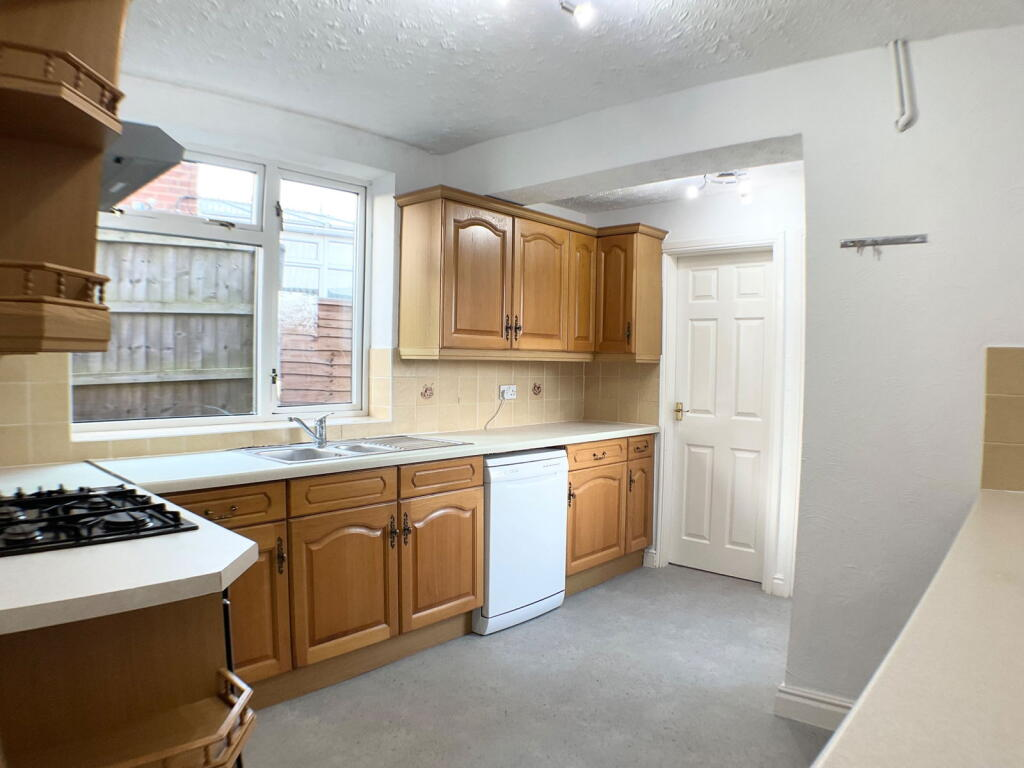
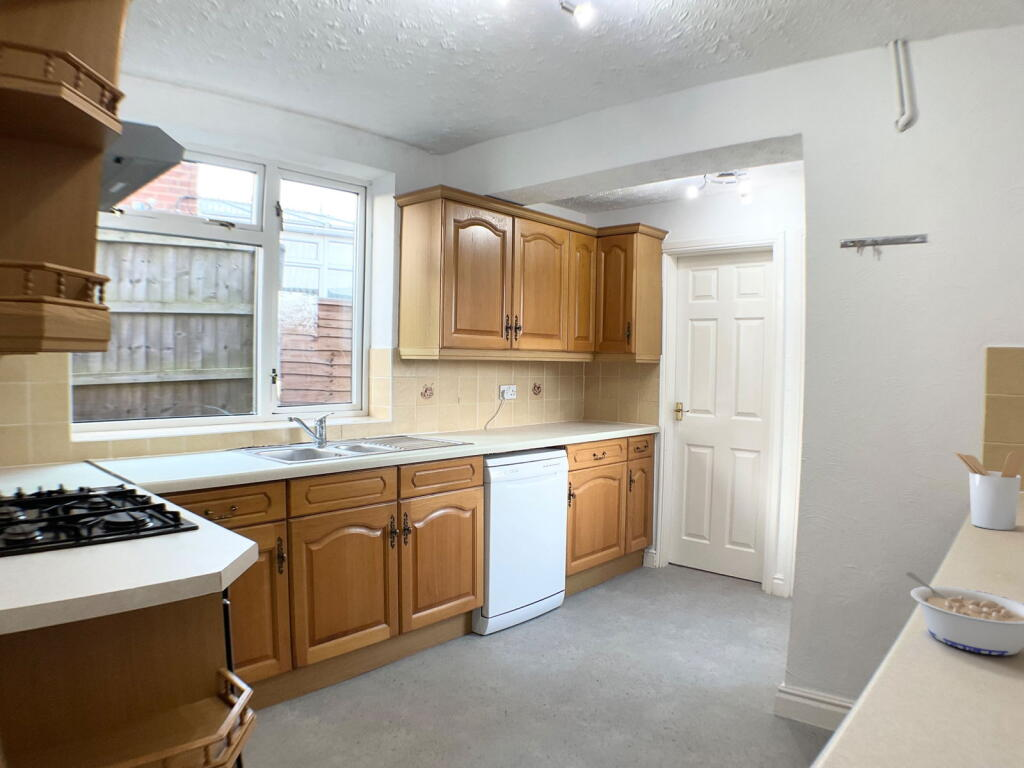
+ utensil holder [952,450,1024,531]
+ legume [905,571,1024,656]
